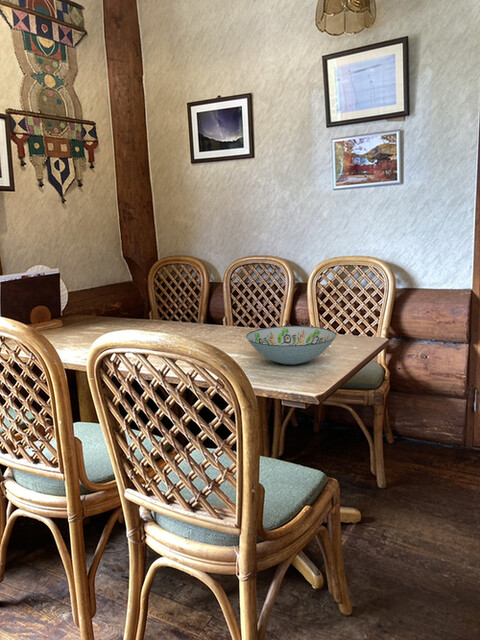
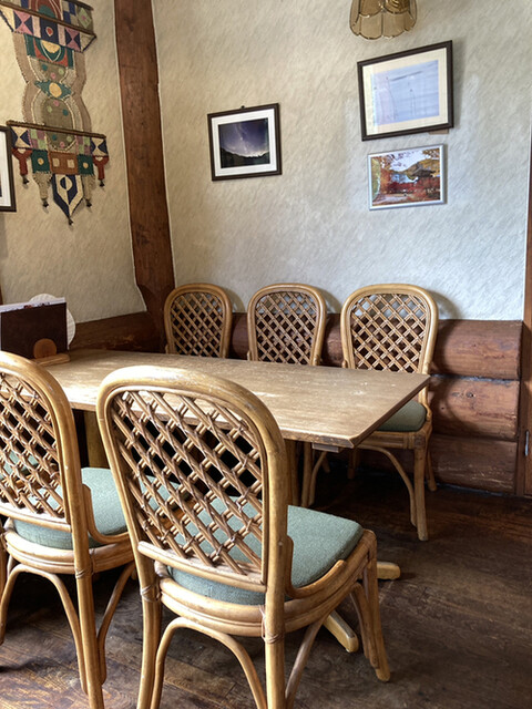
- decorative bowl [245,325,337,366]
